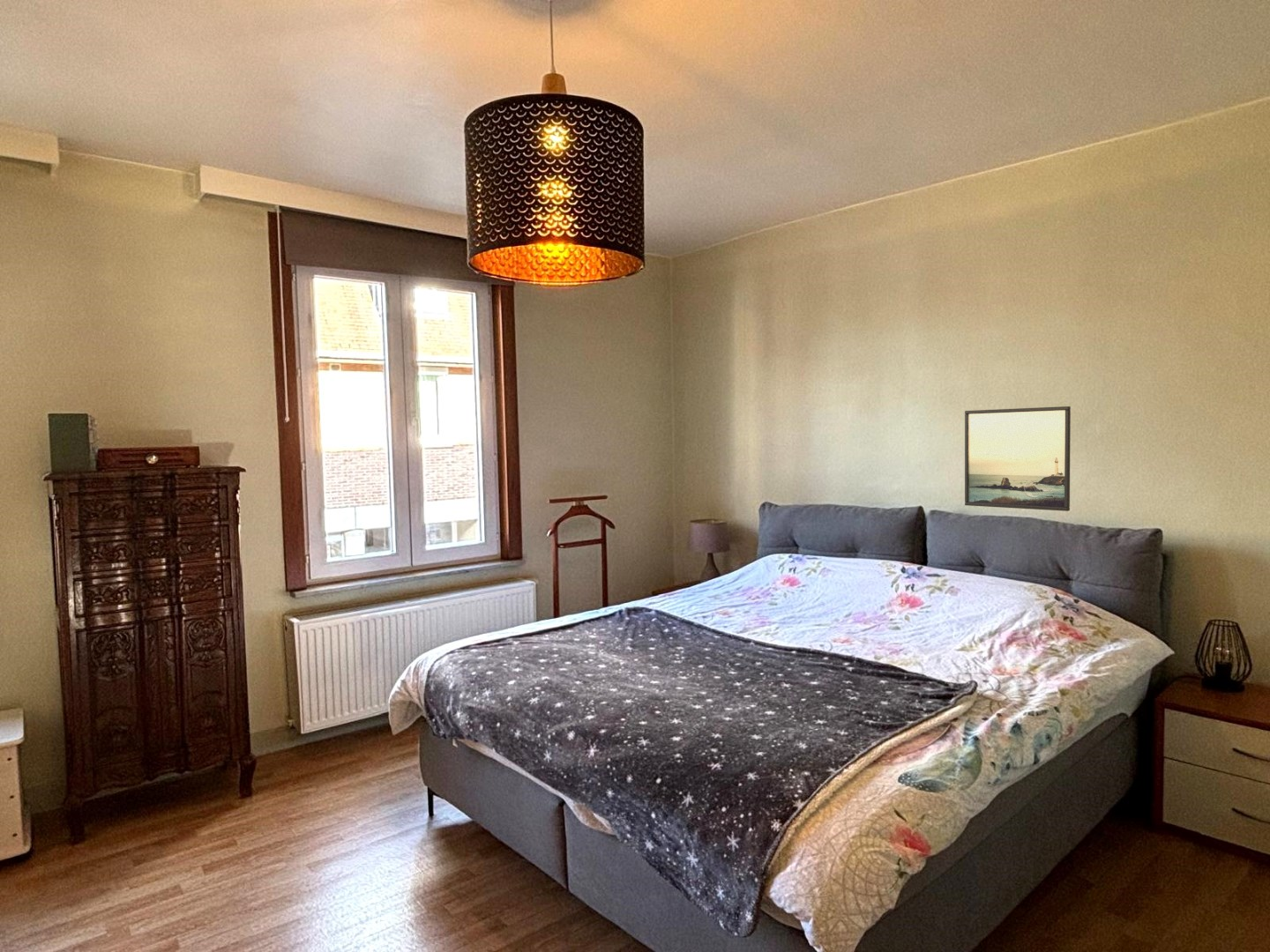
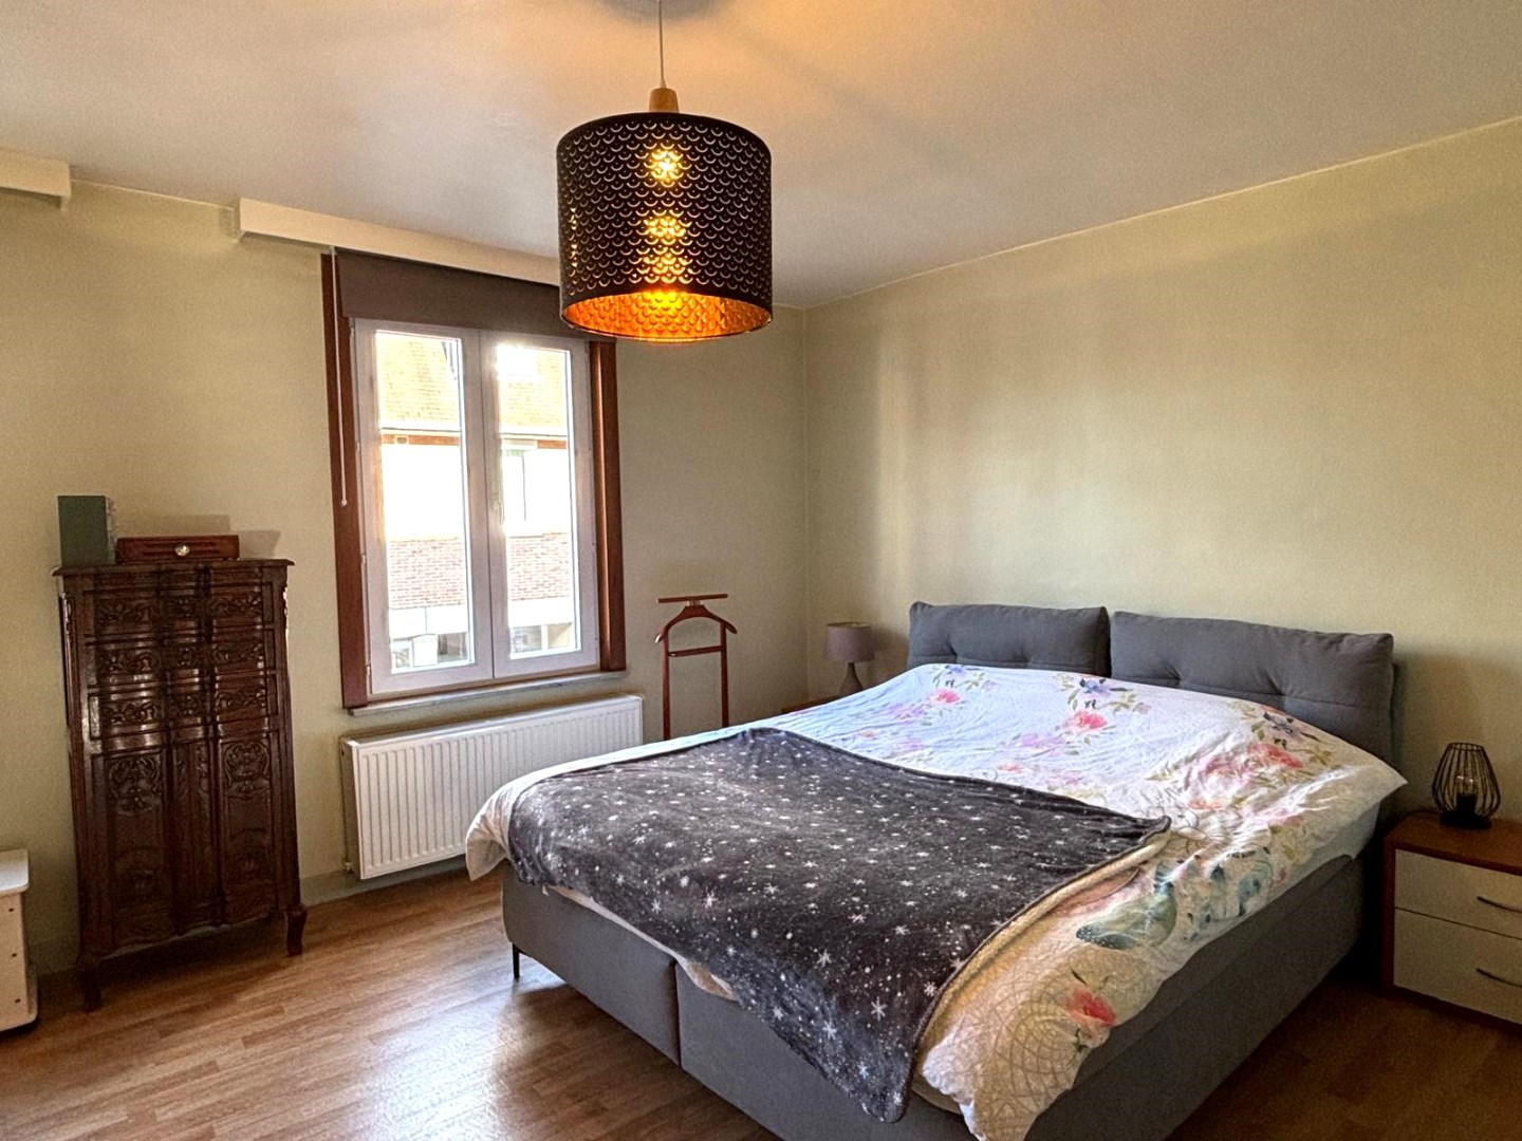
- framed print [964,405,1072,512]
